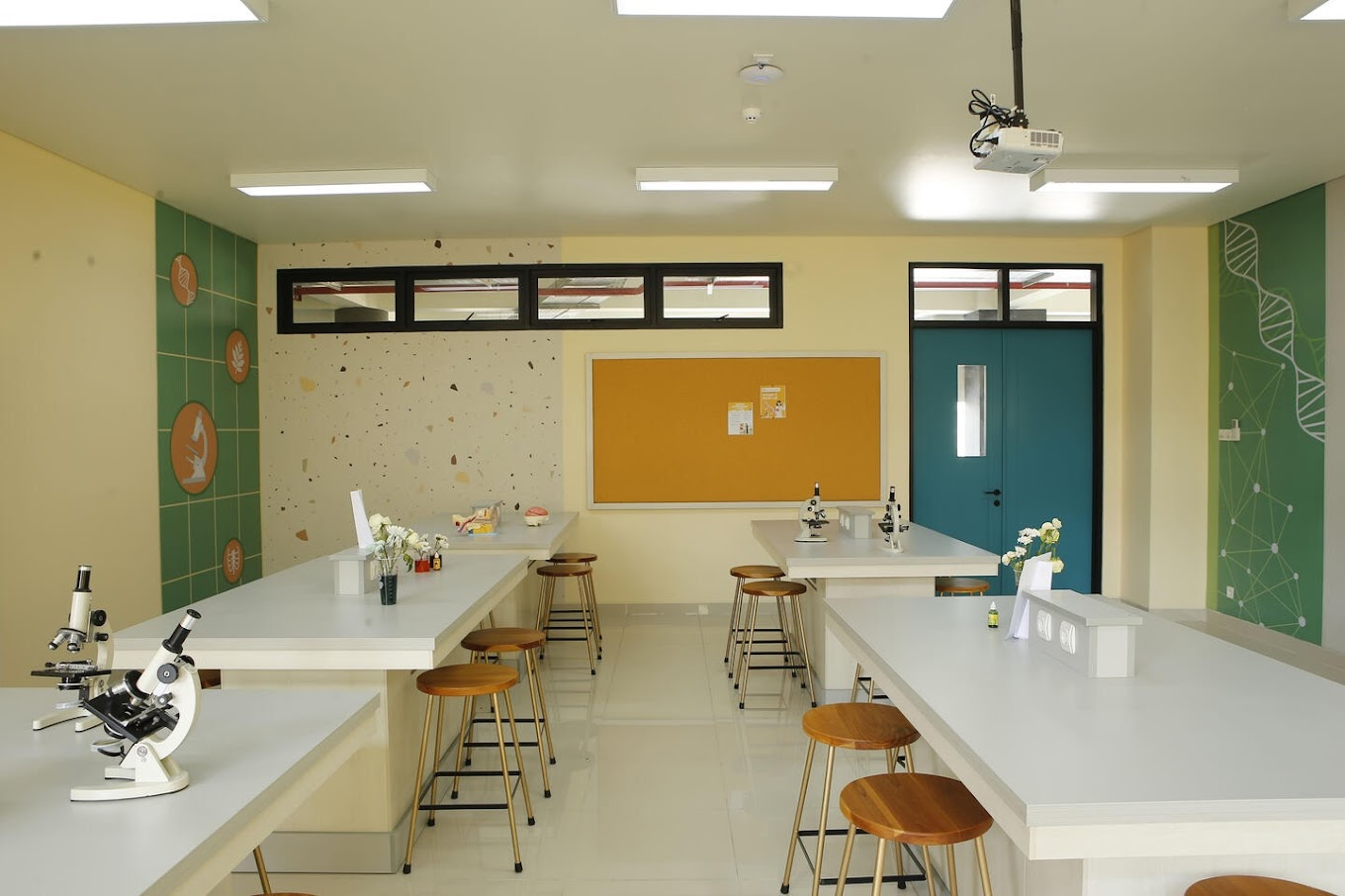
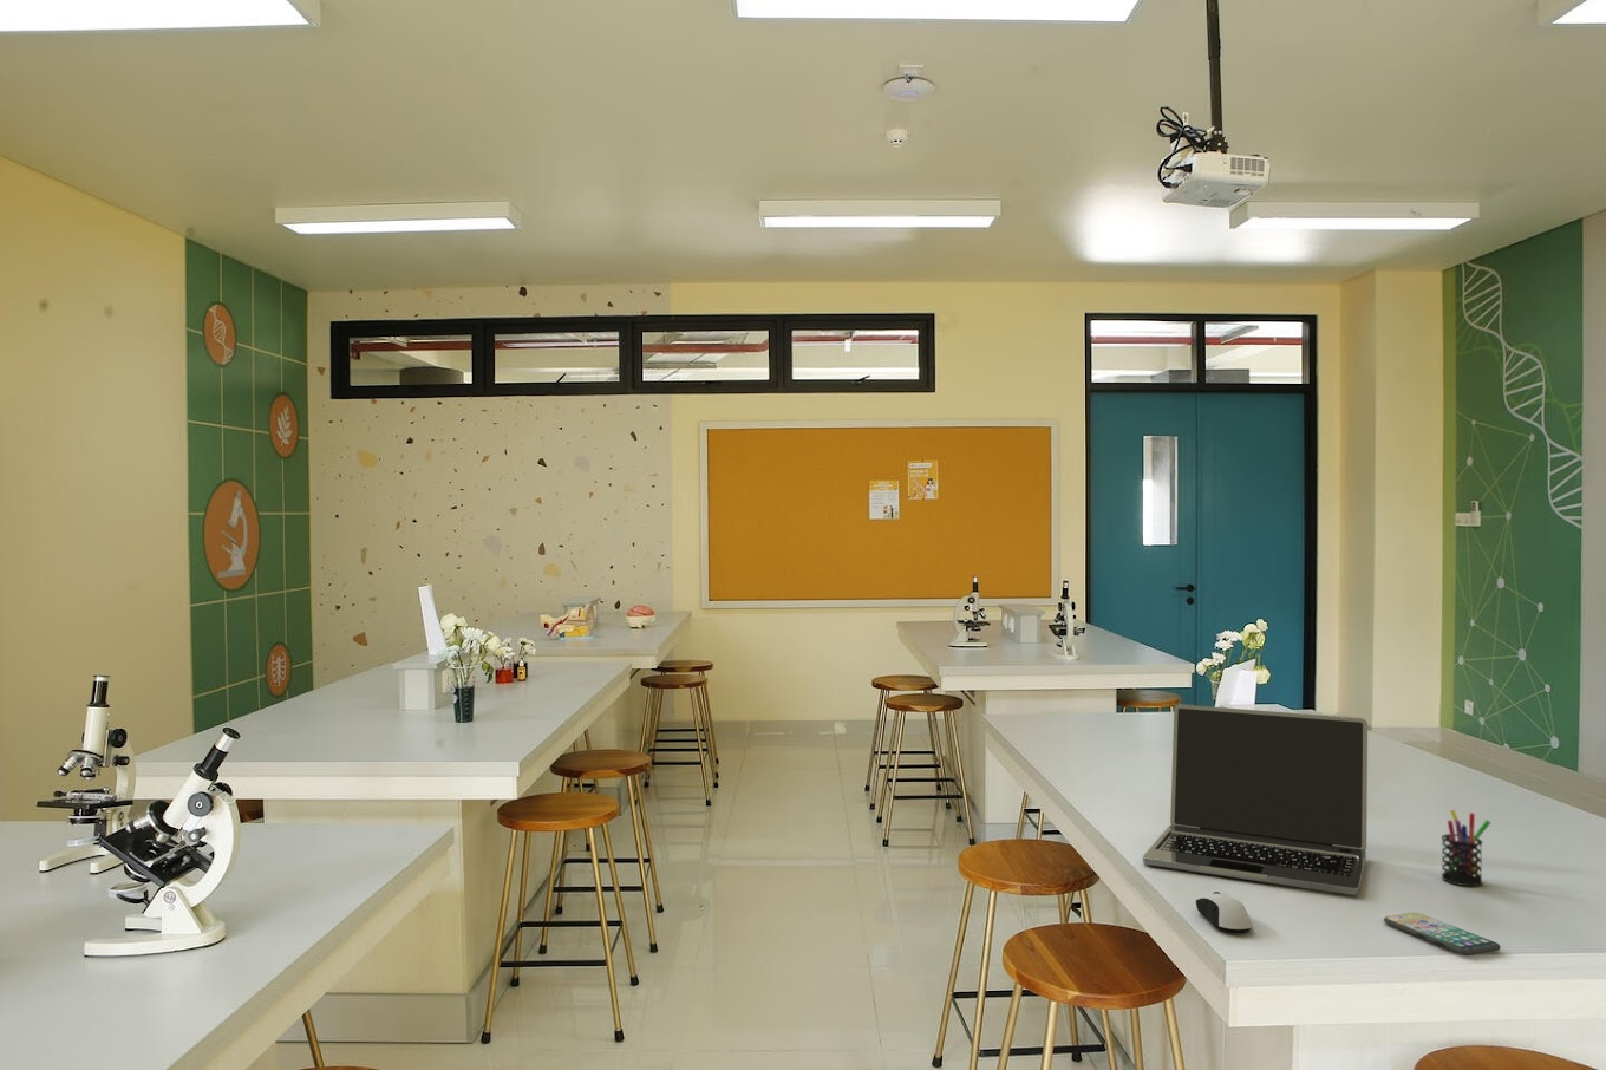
+ laptop [1142,703,1368,897]
+ smartphone [1383,911,1502,957]
+ computer mouse [1195,891,1254,935]
+ pen holder [1441,808,1493,887]
